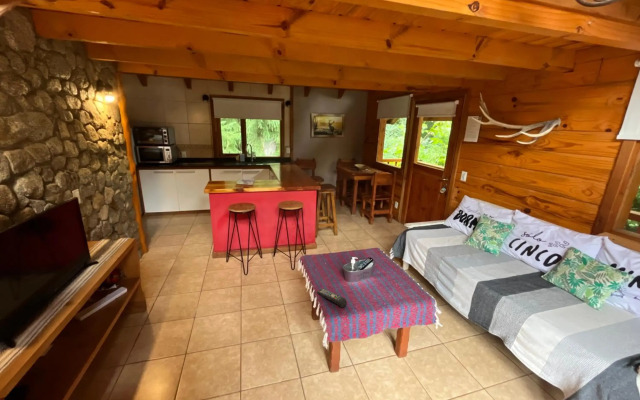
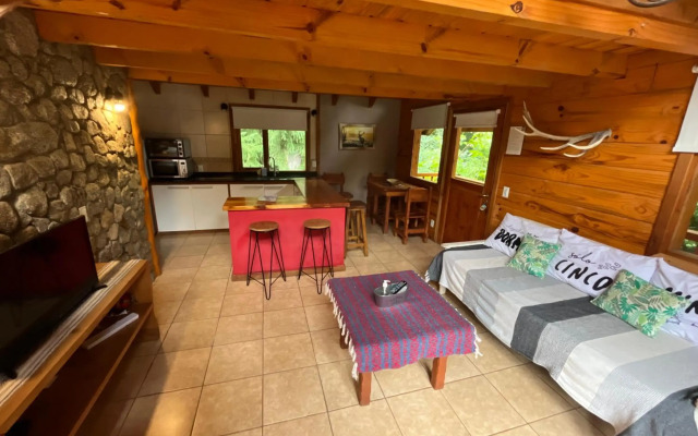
- remote control [316,287,348,309]
